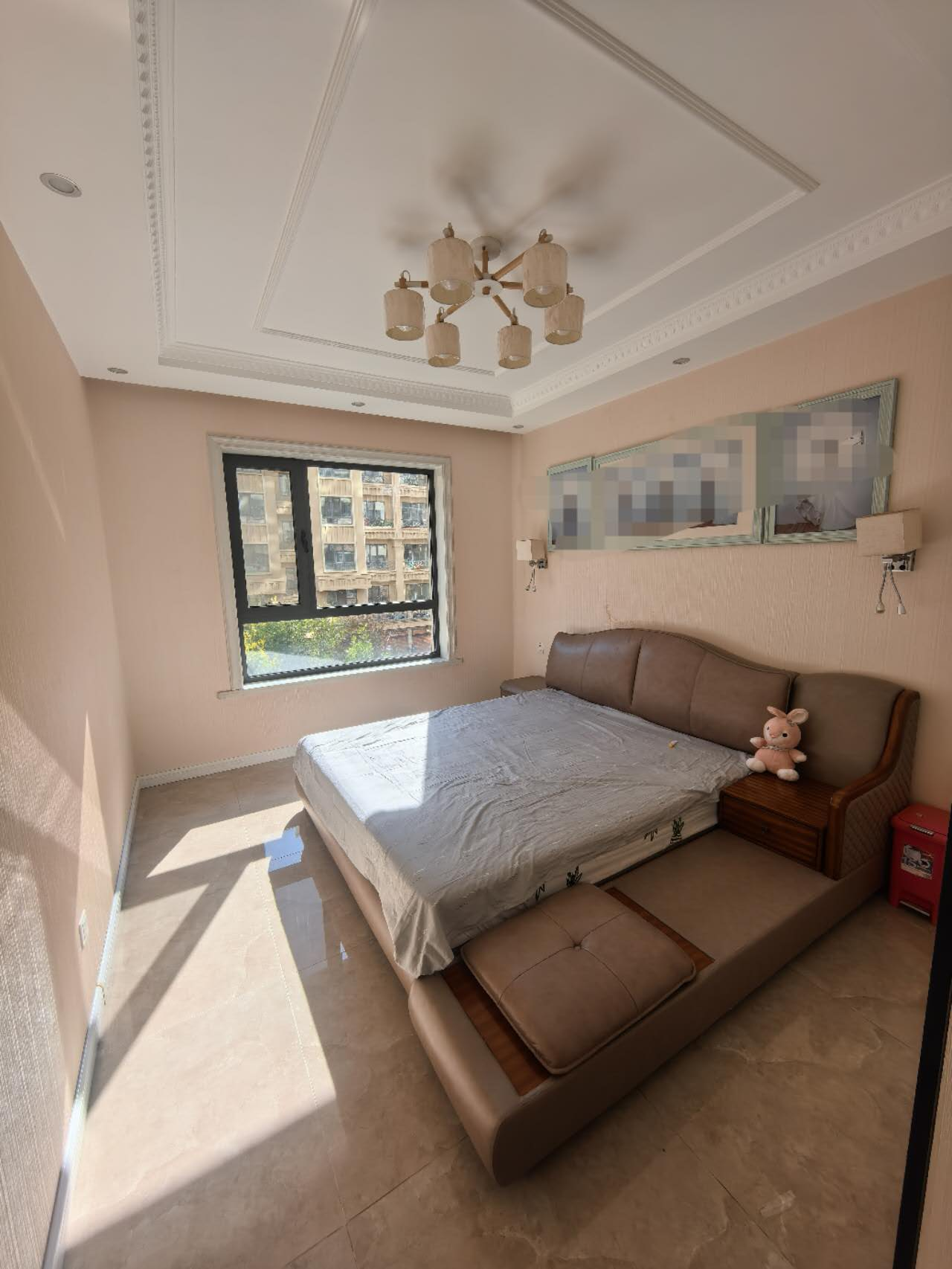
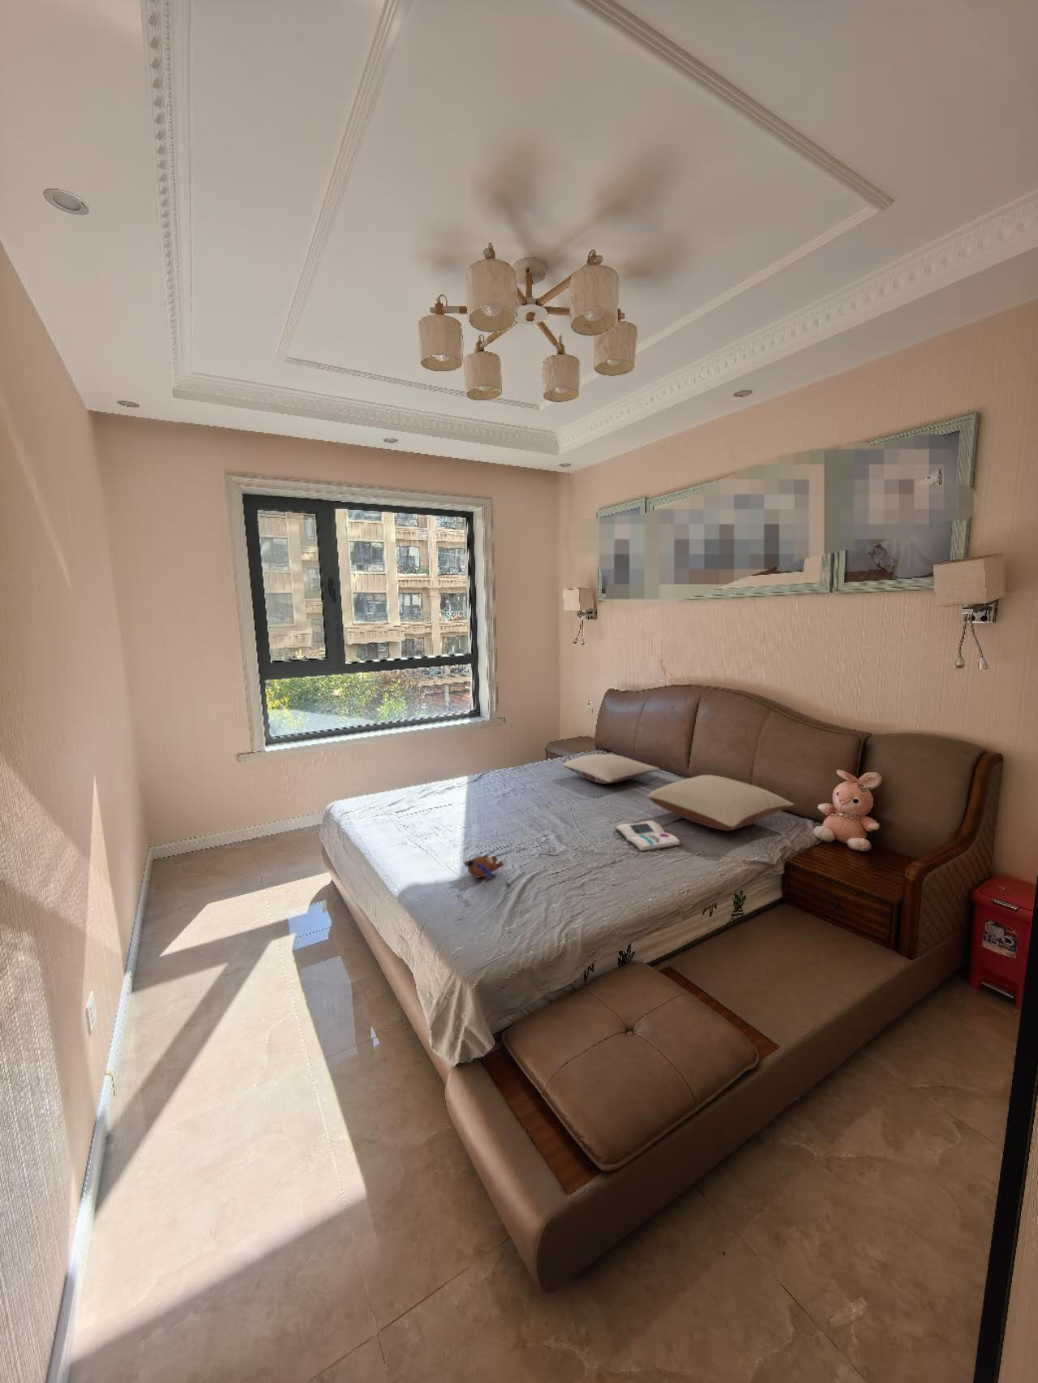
+ pillow [562,753,660,785]
+ book [614,820,681,853]
+ teddy bear [463,854,511,887]
+ pillow [645,774,796,832]
